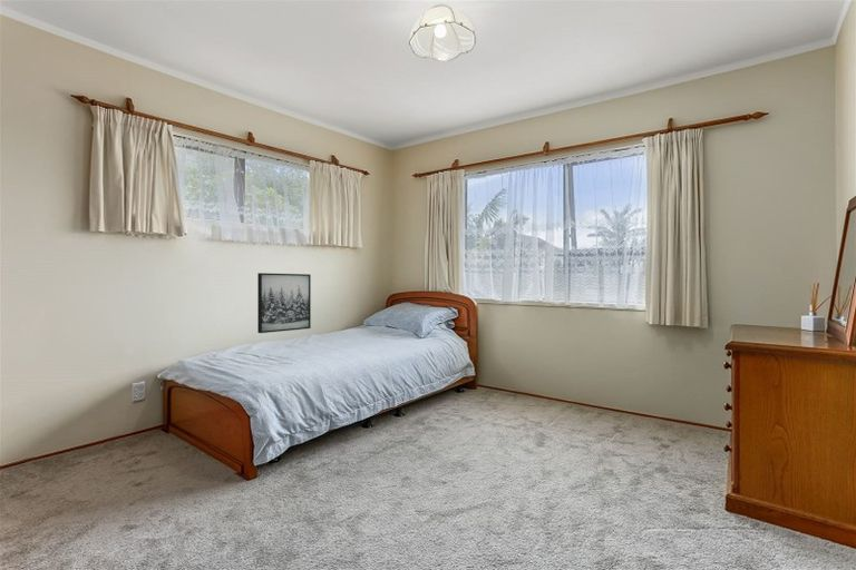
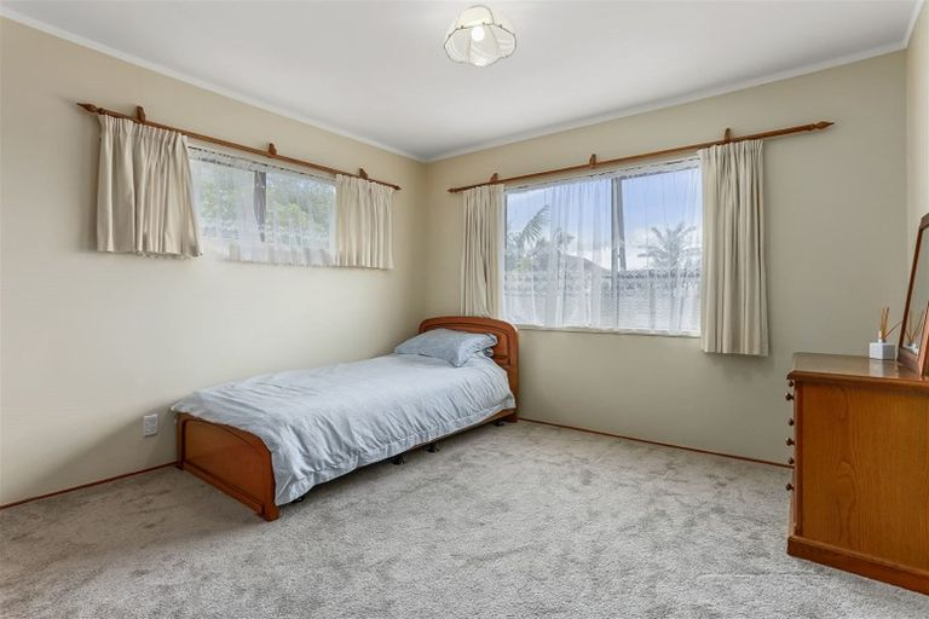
- wall art [256,272,312,334]
